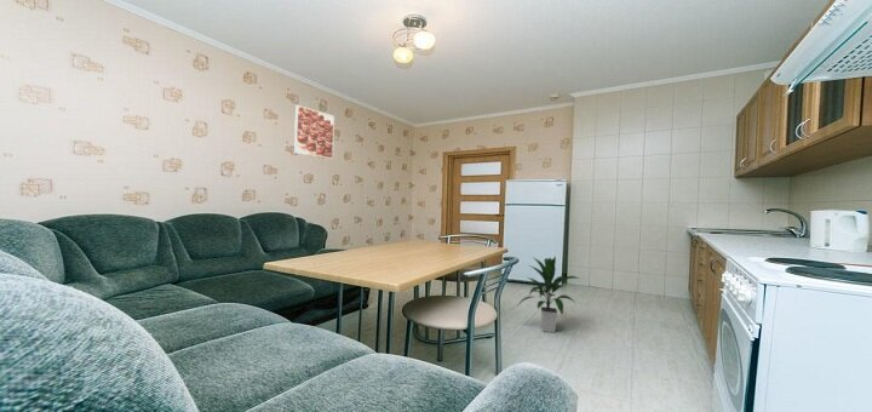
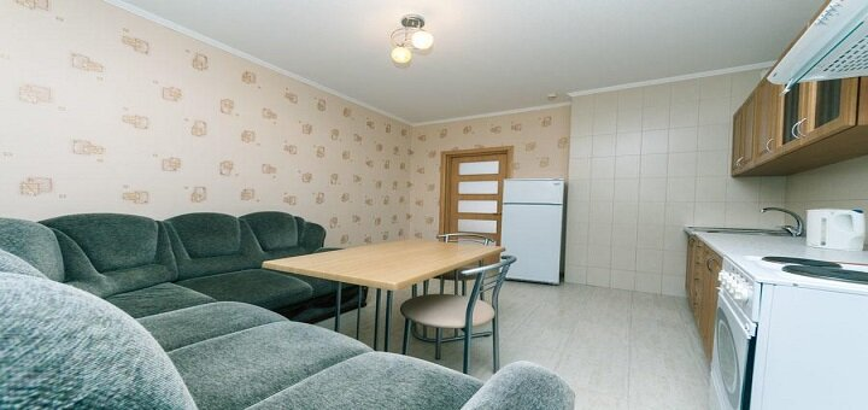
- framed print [293,104,335,160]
- indoor plant [517,254,581,333]
